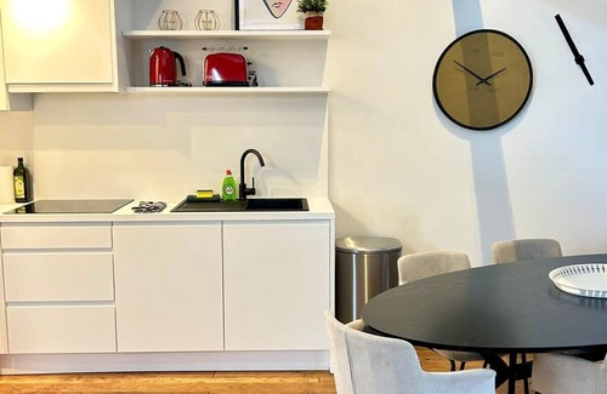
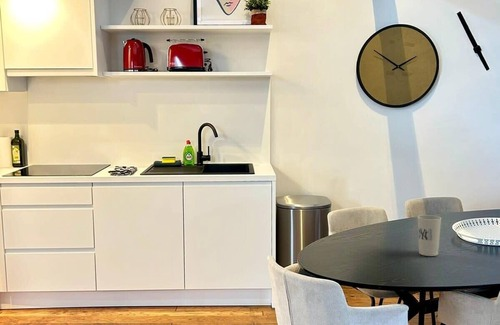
+ cup [417,214,442,257]
